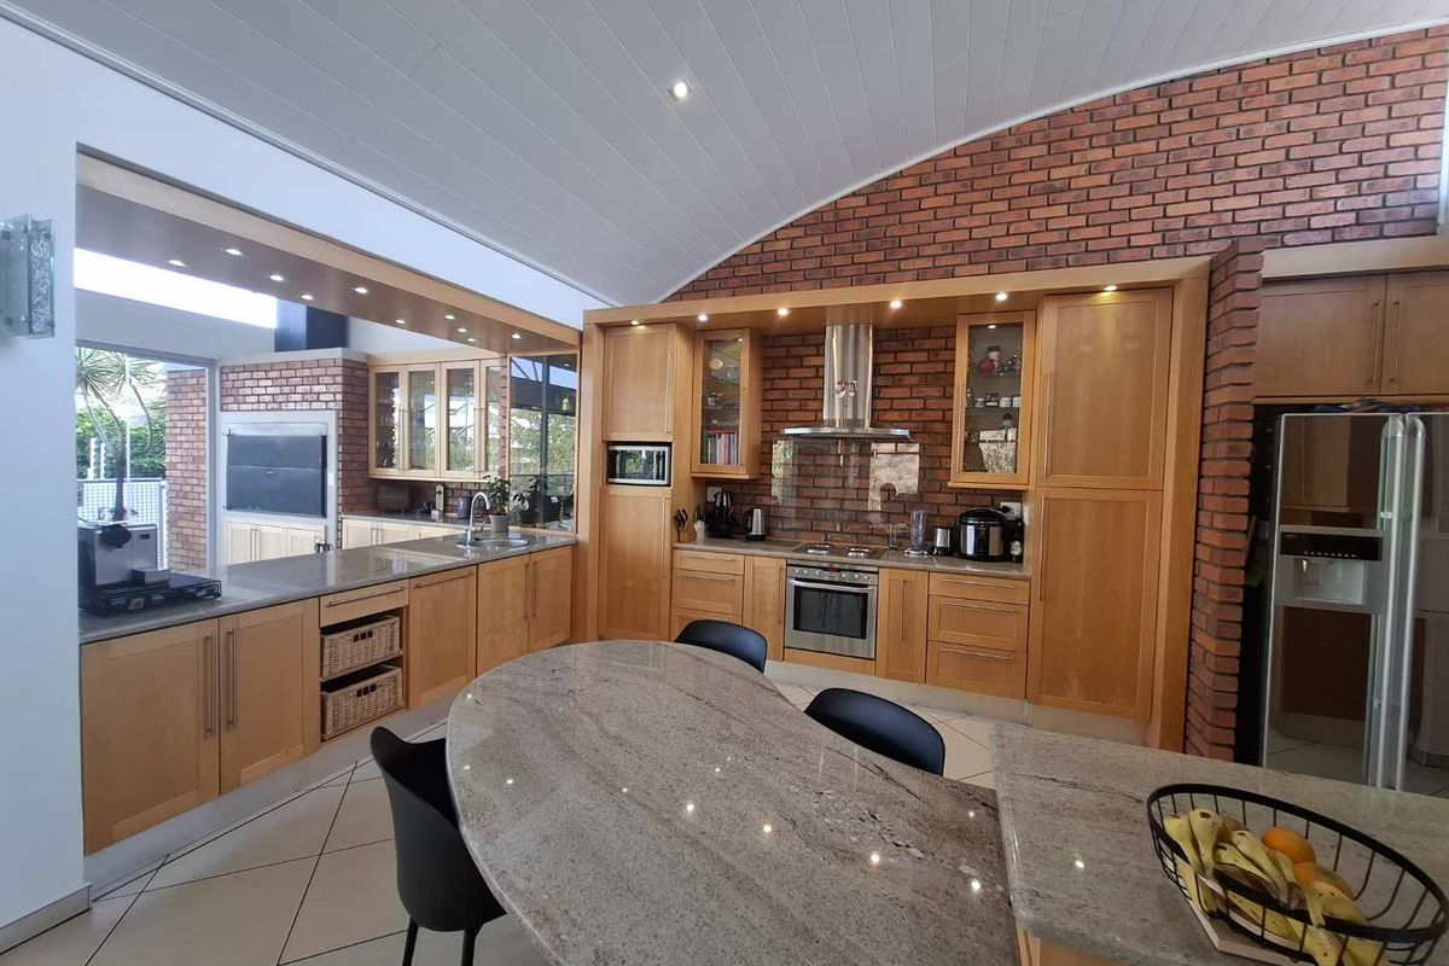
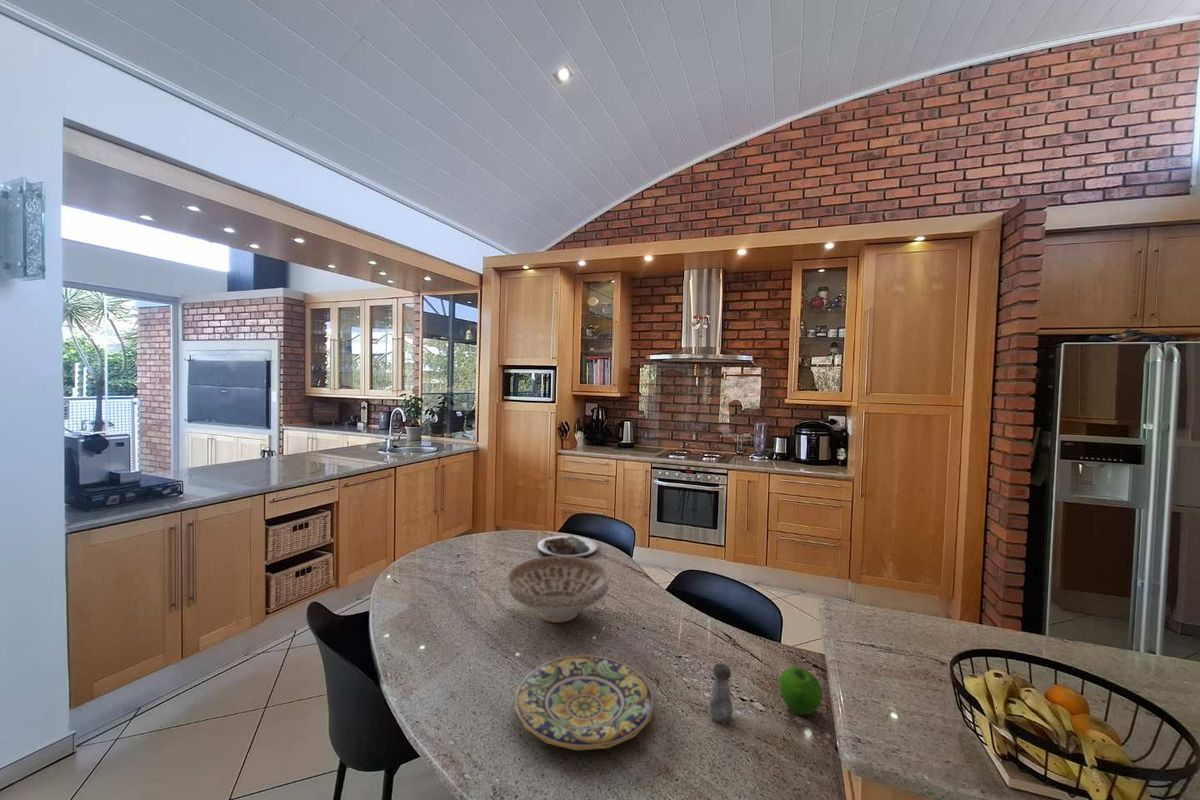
+ decorative bowl [507,556,610,624]
+ apple [779,667,823,716]
+ plate [536,535,599,558]
+ salt shaker [708,662,734,725]
+ plate [514,654,656,751]
